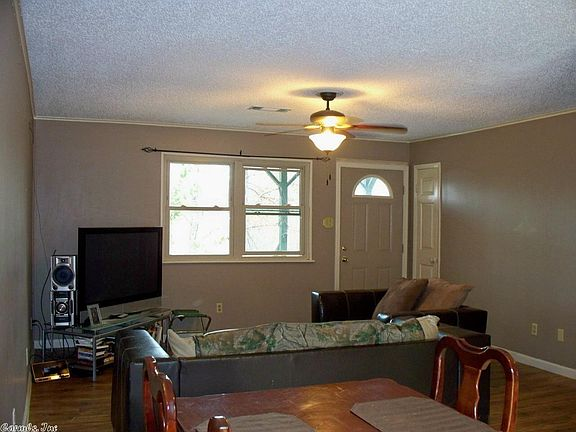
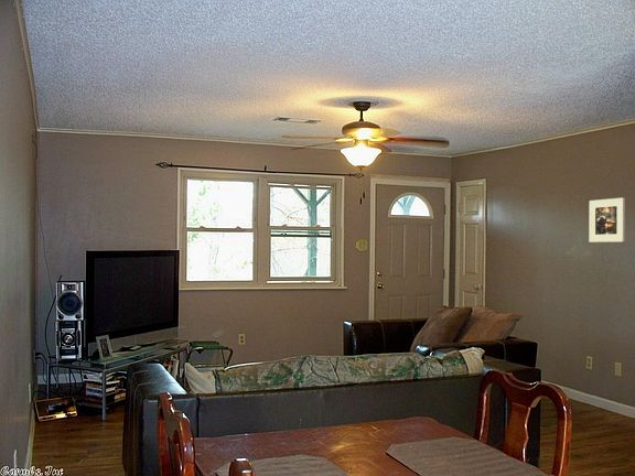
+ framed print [589,197,626,244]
